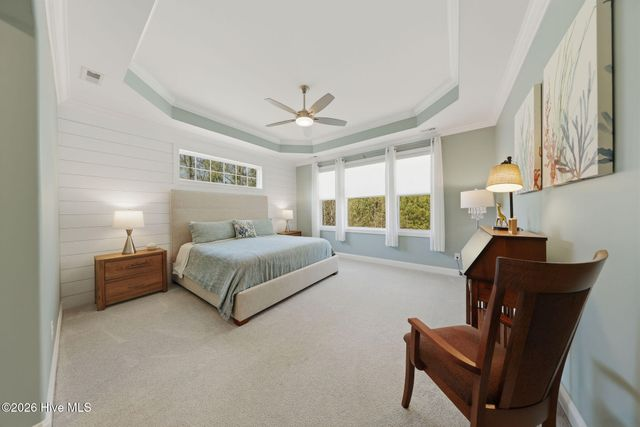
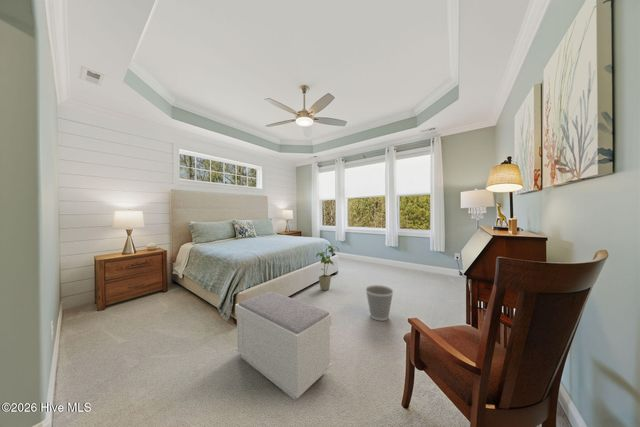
+ wastebasket [364,284,394,322]
+ house plant [315,243,340,291]
+ bench [234,291,333,401]
